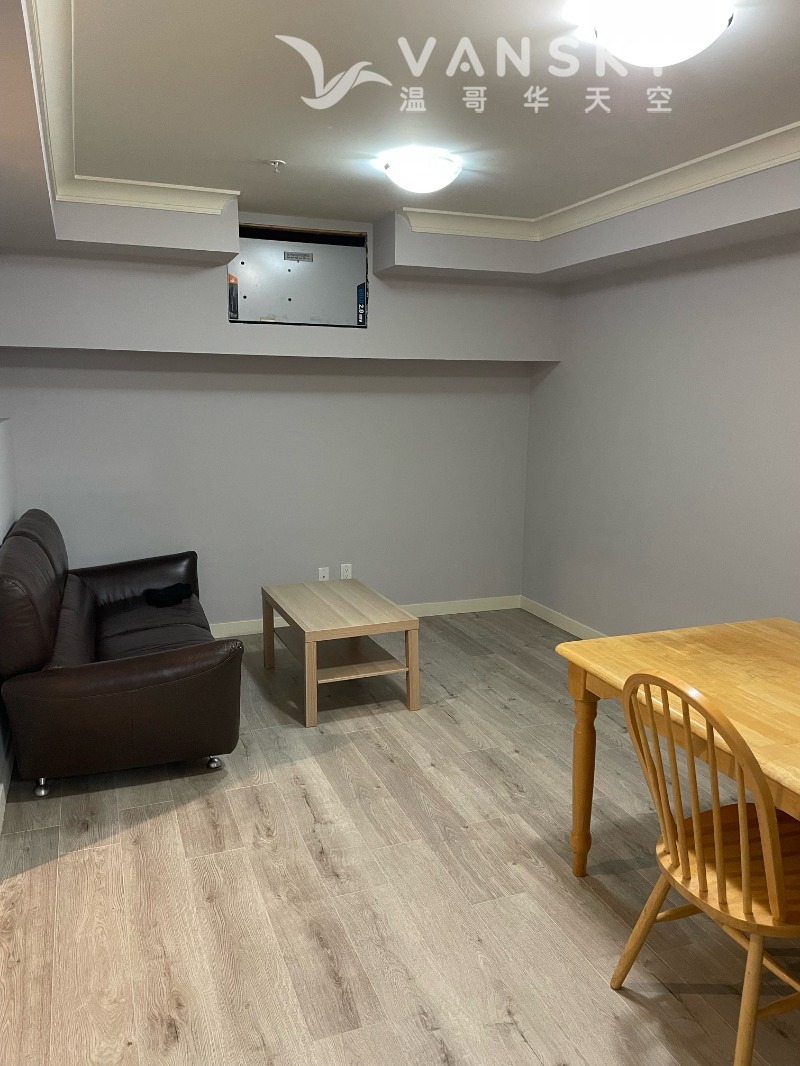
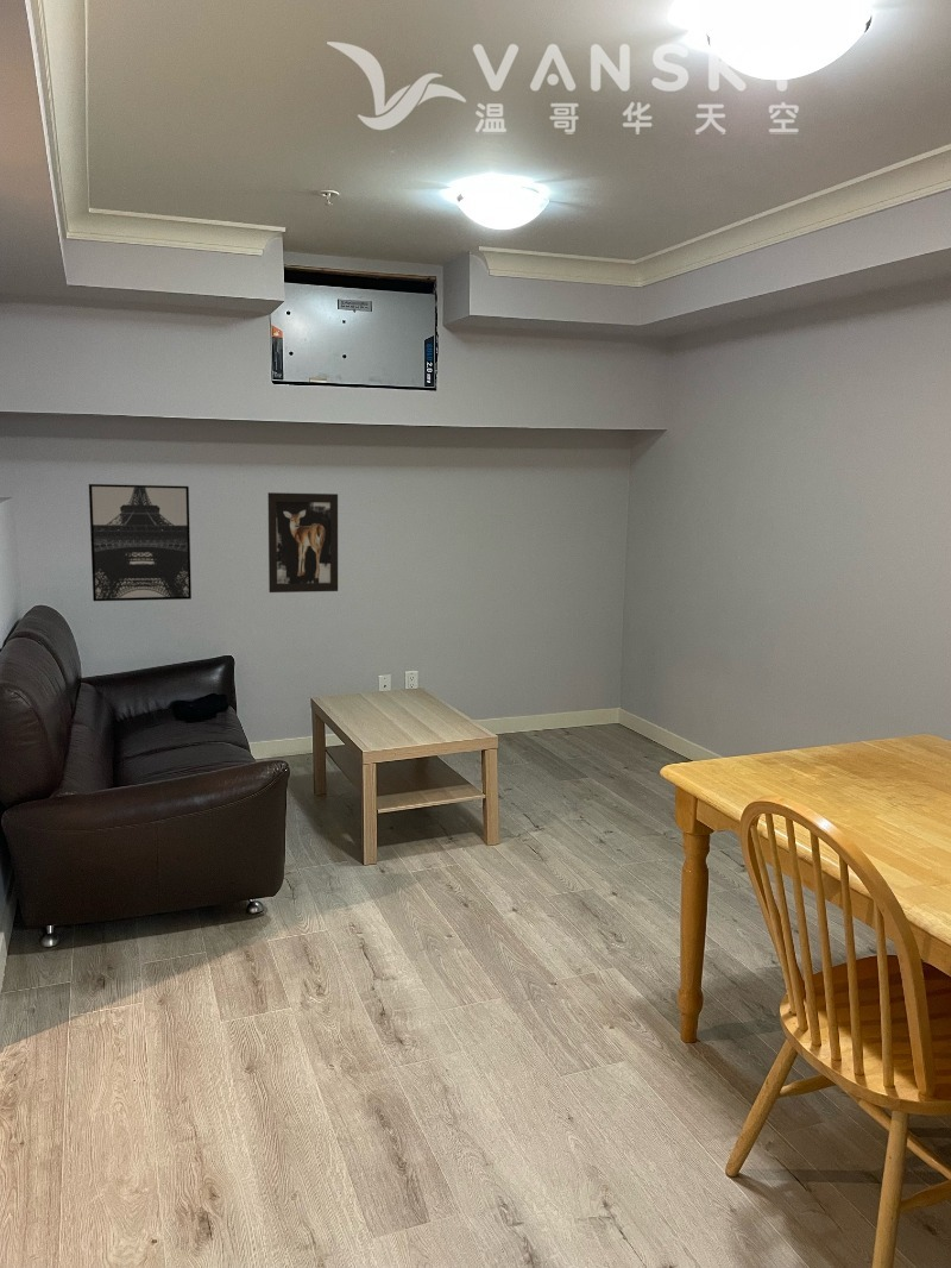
+ wall art [267,491,339,594]
+ wall art [88,483,193,602]
